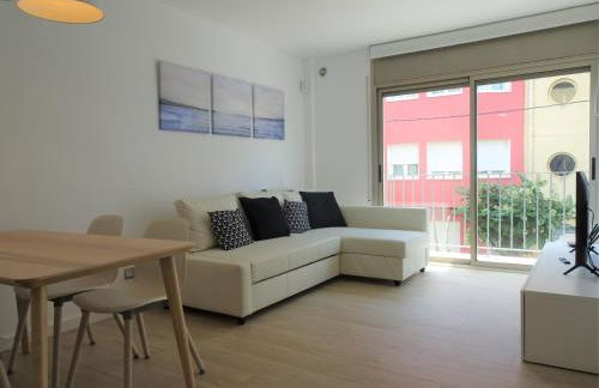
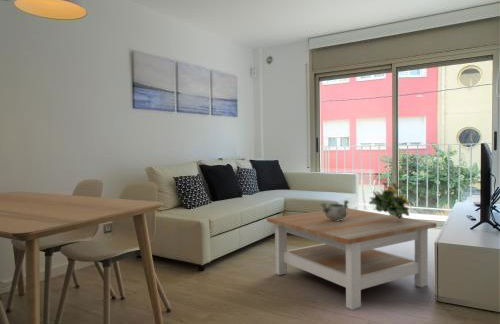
+ flowering plant [368,181,410,220]
+ decorative bowl [320,199,350,221]
+ coffee table [266,207,437,310]
